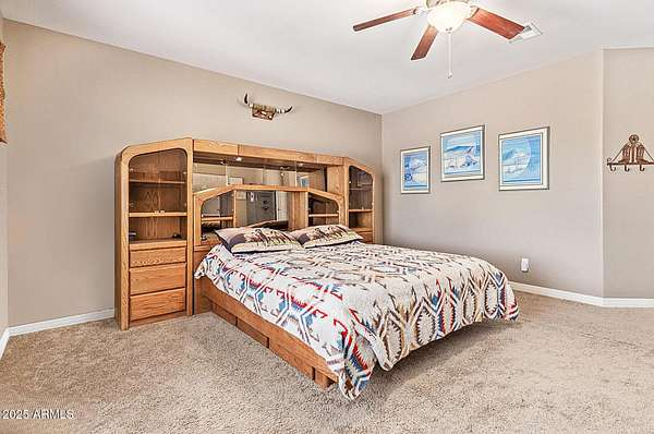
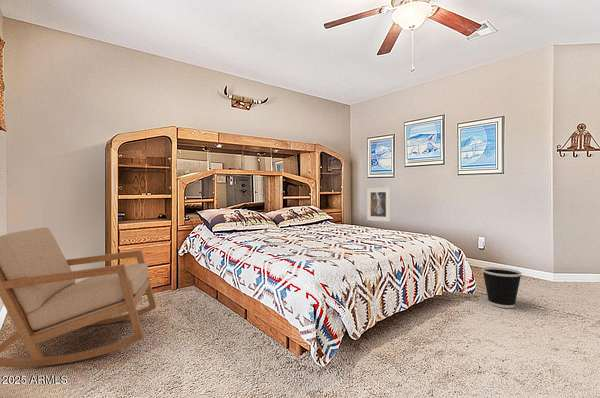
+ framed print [366,186,391,223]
+ chair [0,226,157,368]
+ wastebasket [481,266,523,309]
